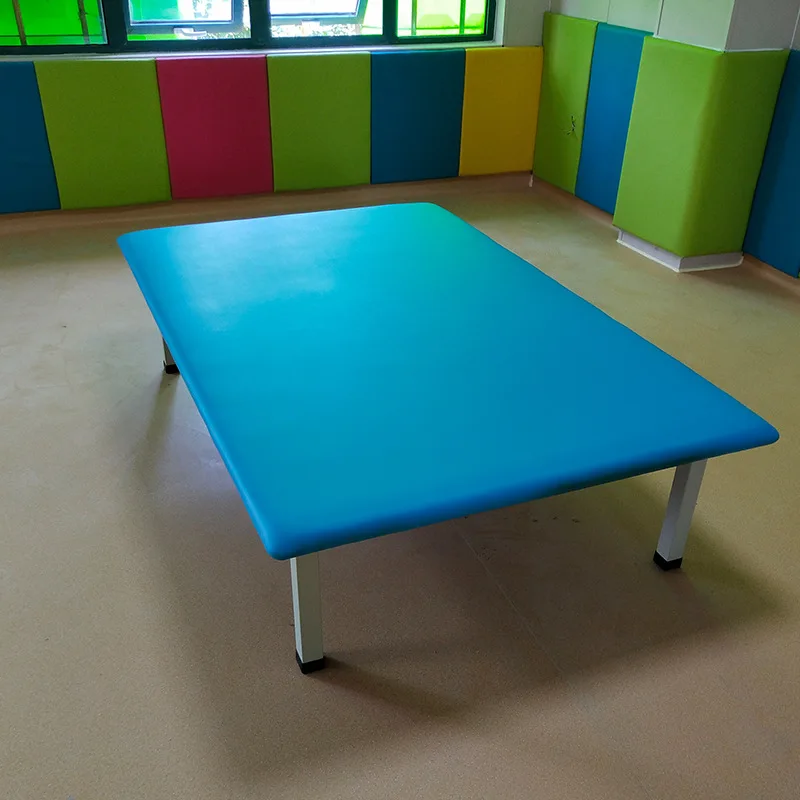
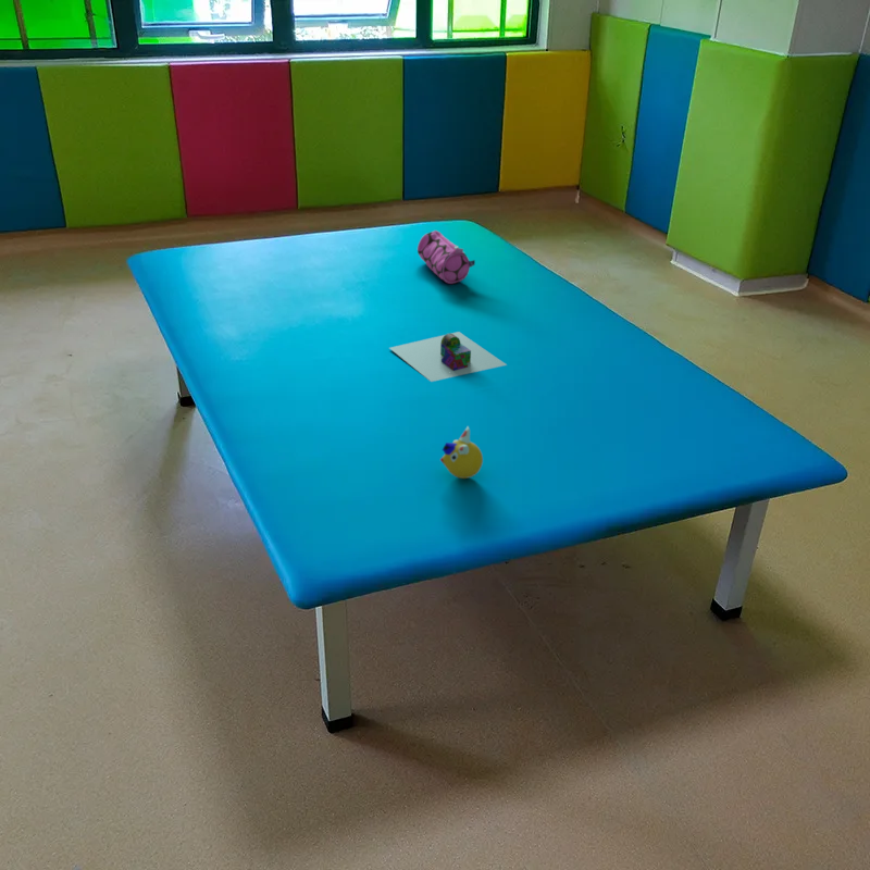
+ animal mask [439,425,484,480]
+ pencil case [417,229,476,285]
+ toy blocks [389,331,508,383]
